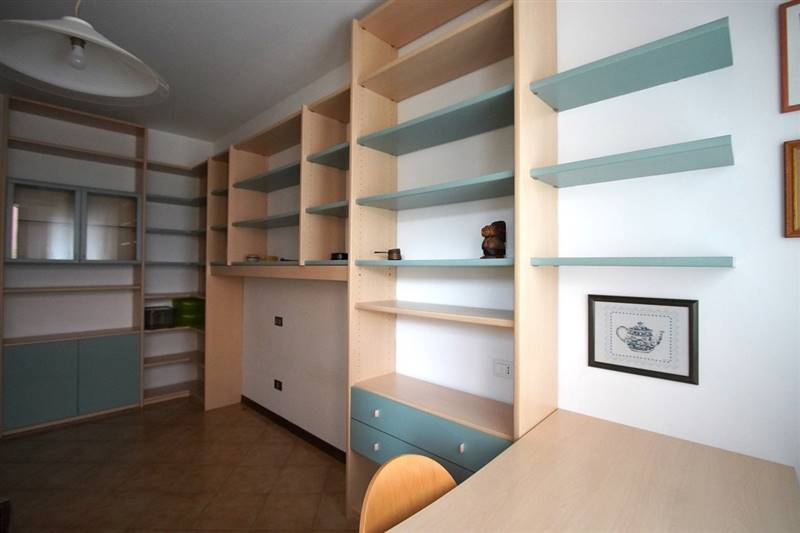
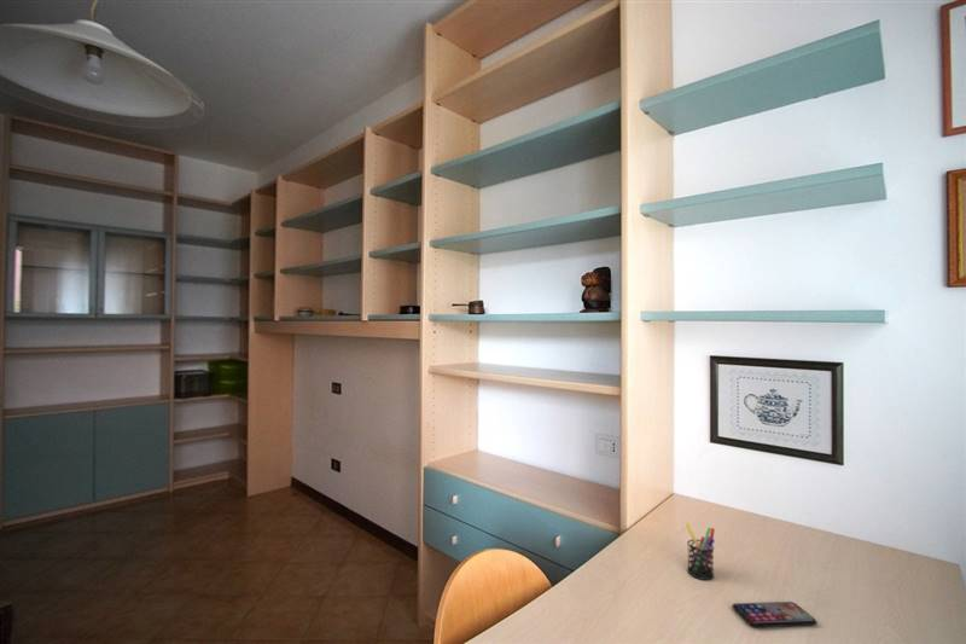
+ pen holder [685,522,716,581]
+ smartphone [731,601,817,628]
